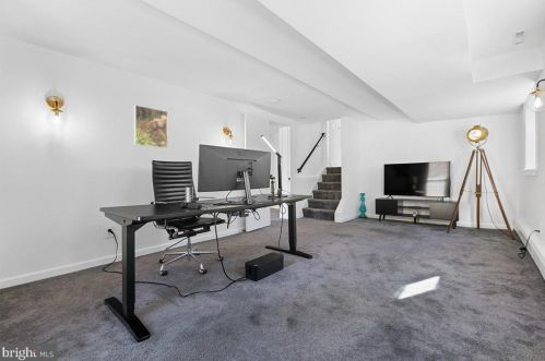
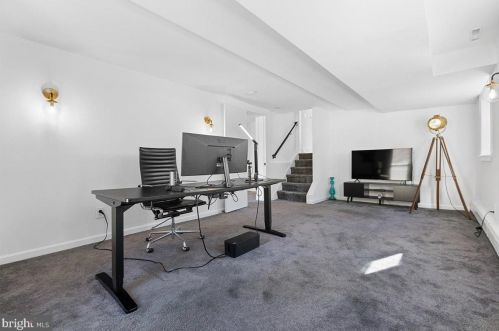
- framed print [133,104,169,149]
